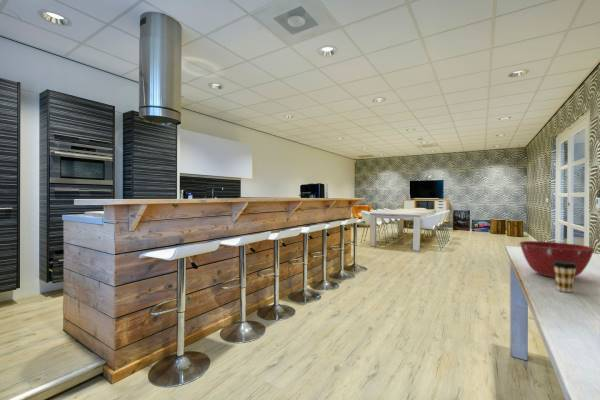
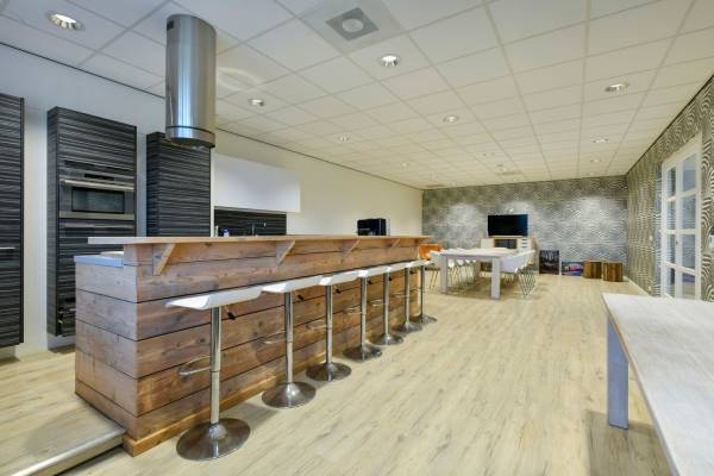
- coffee cup [553,261,577,293]
- mixing bowl [518,240,596,278]
